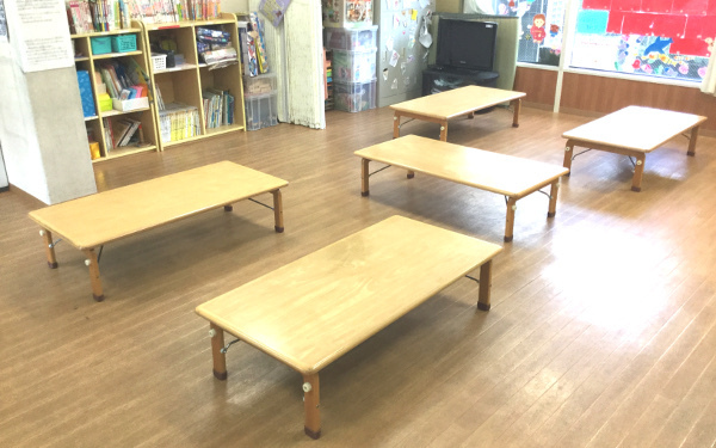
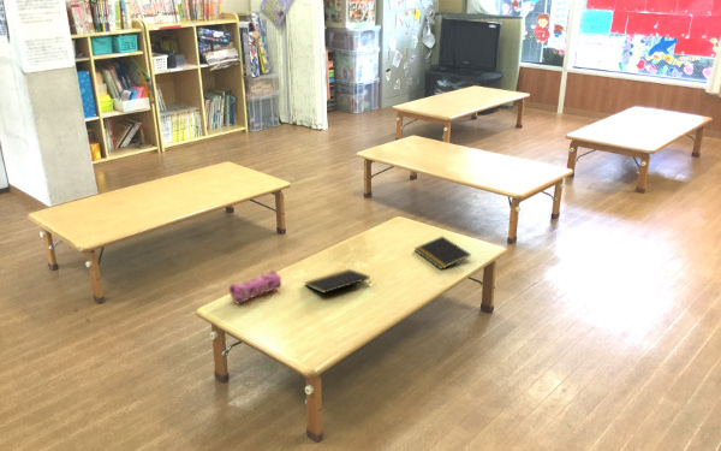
+ pencil case [228,269,282,305]
+ notepad [413,236,472,271]
+ notepad [303,268,371,295]
